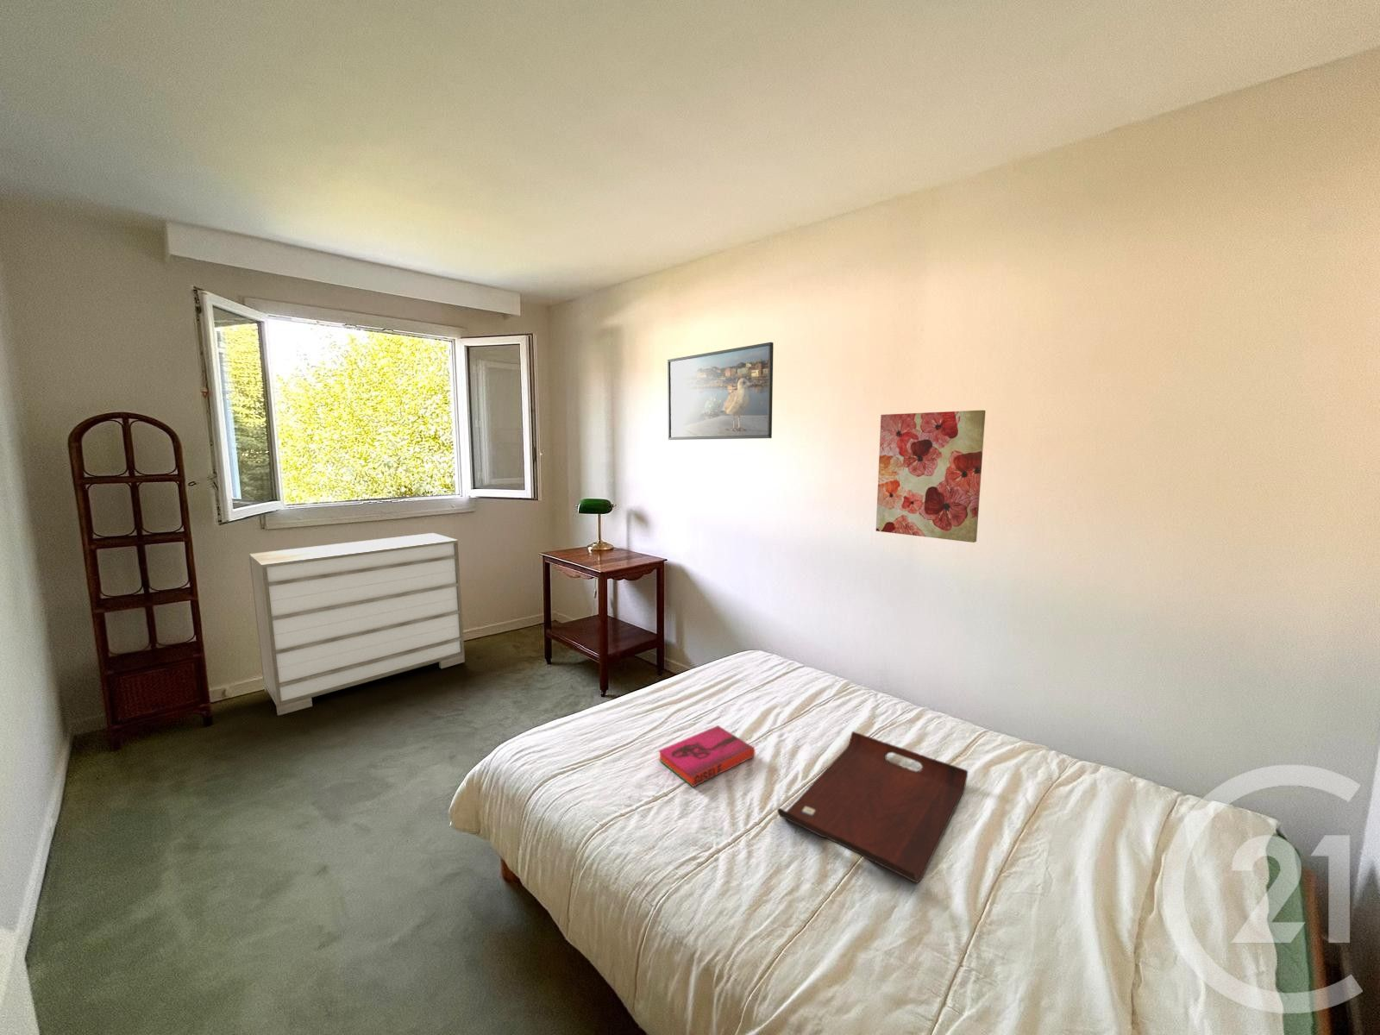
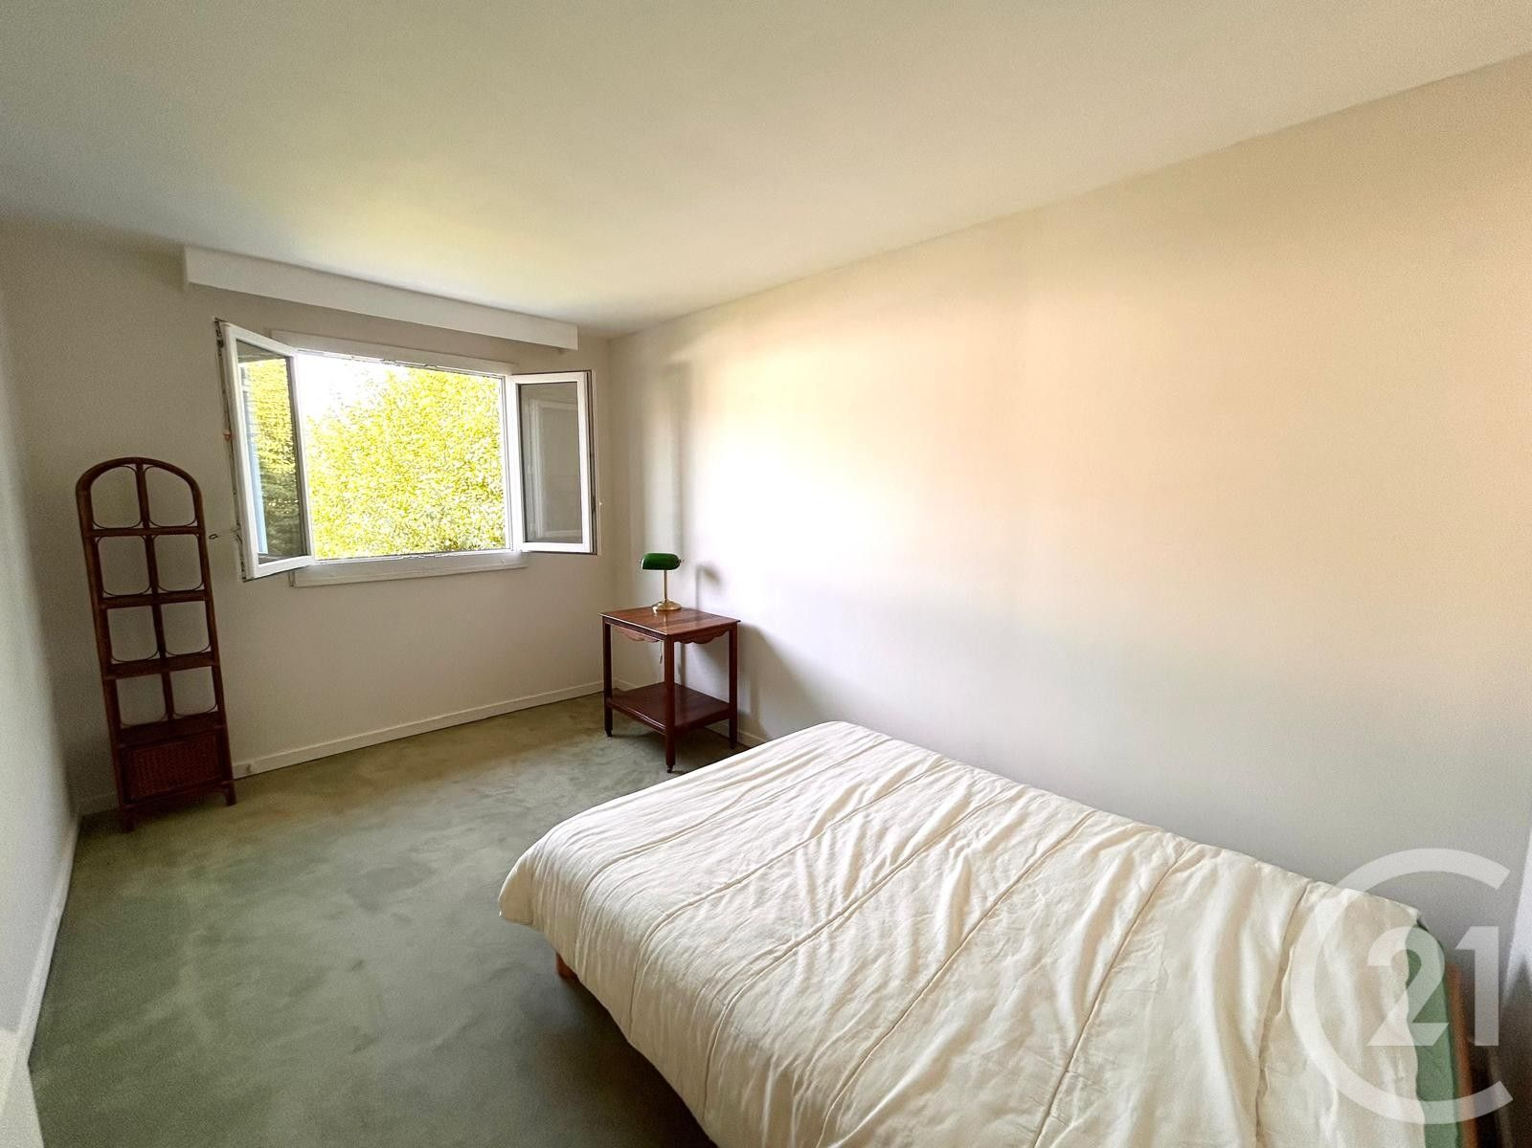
- dresser [249,532,466,715]
- hardback book [657,724,755,788]
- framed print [667,341,775,440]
- wall art [876,410,986,544]
- serving tray [776,731,968,884]
